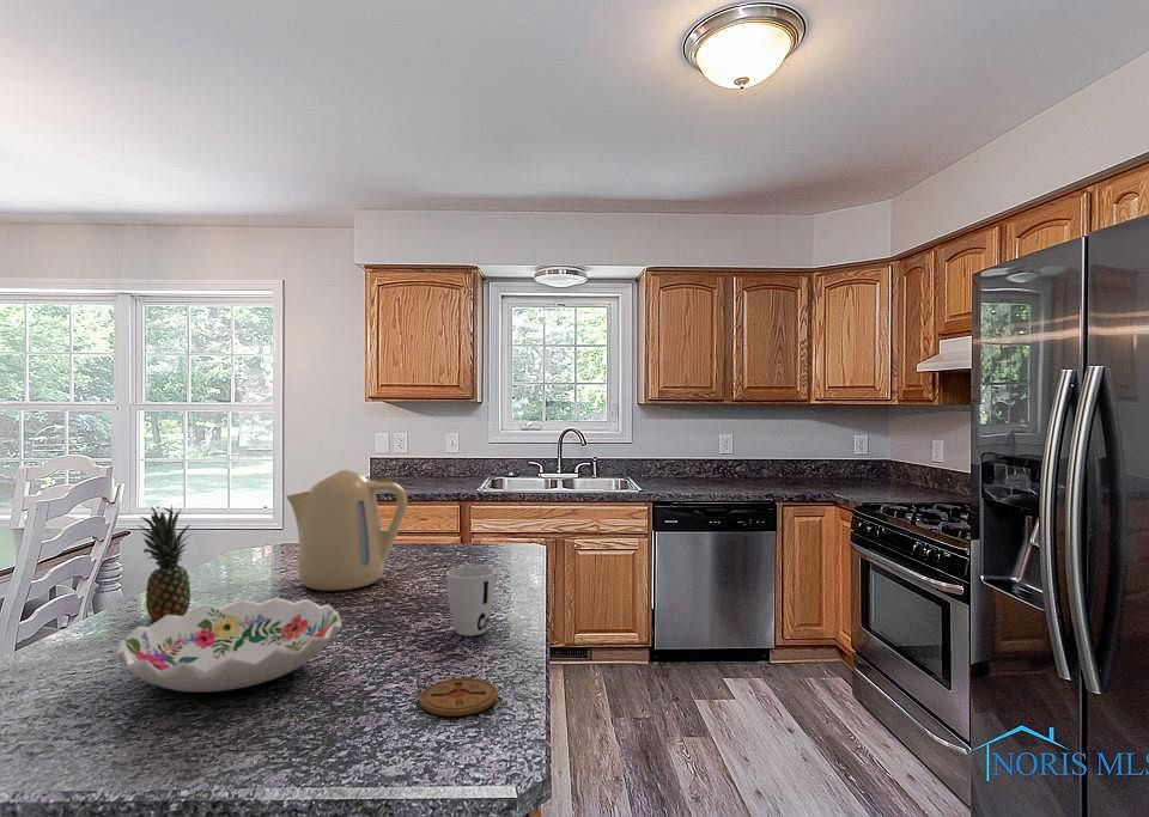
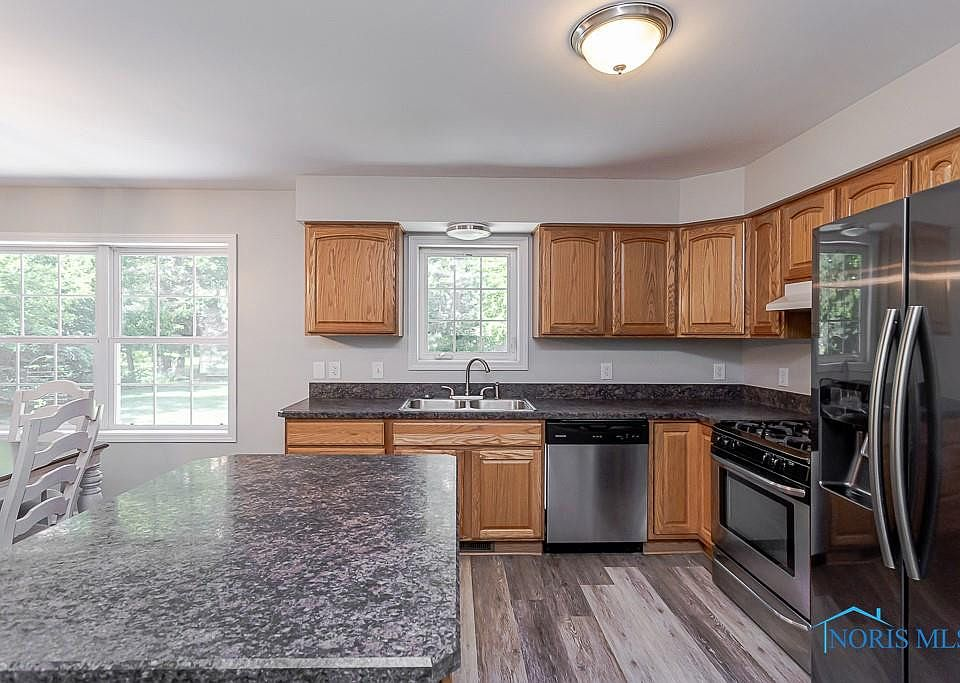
- decorative bowl [114,597,344,693]
- kettle [285,469,408,592]
- cup [445,565,497,636]
- fruit [136,505,193,622]
- coaster [418,677,499,718]
